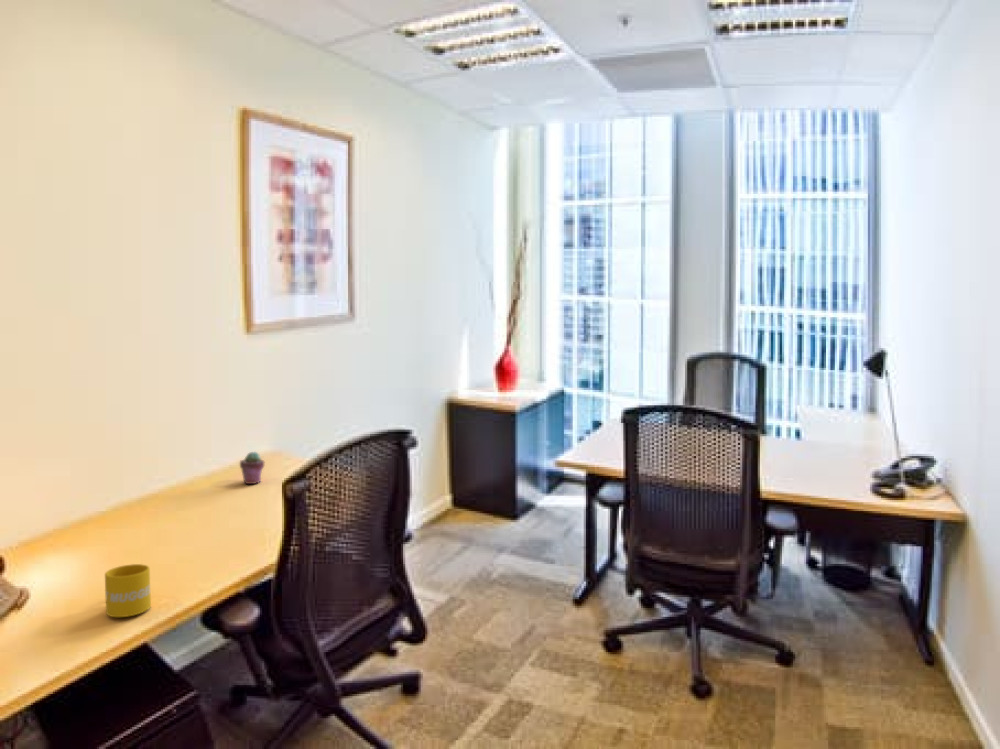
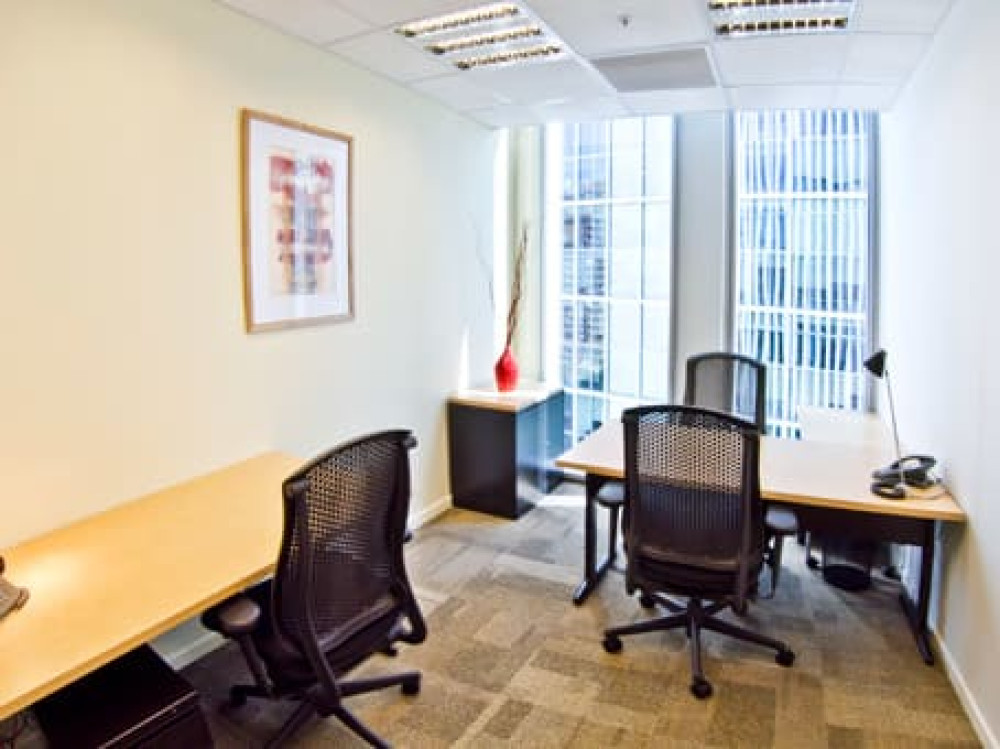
- mug [104,563,152,618]
- potted succulent [239,451,266,485]
